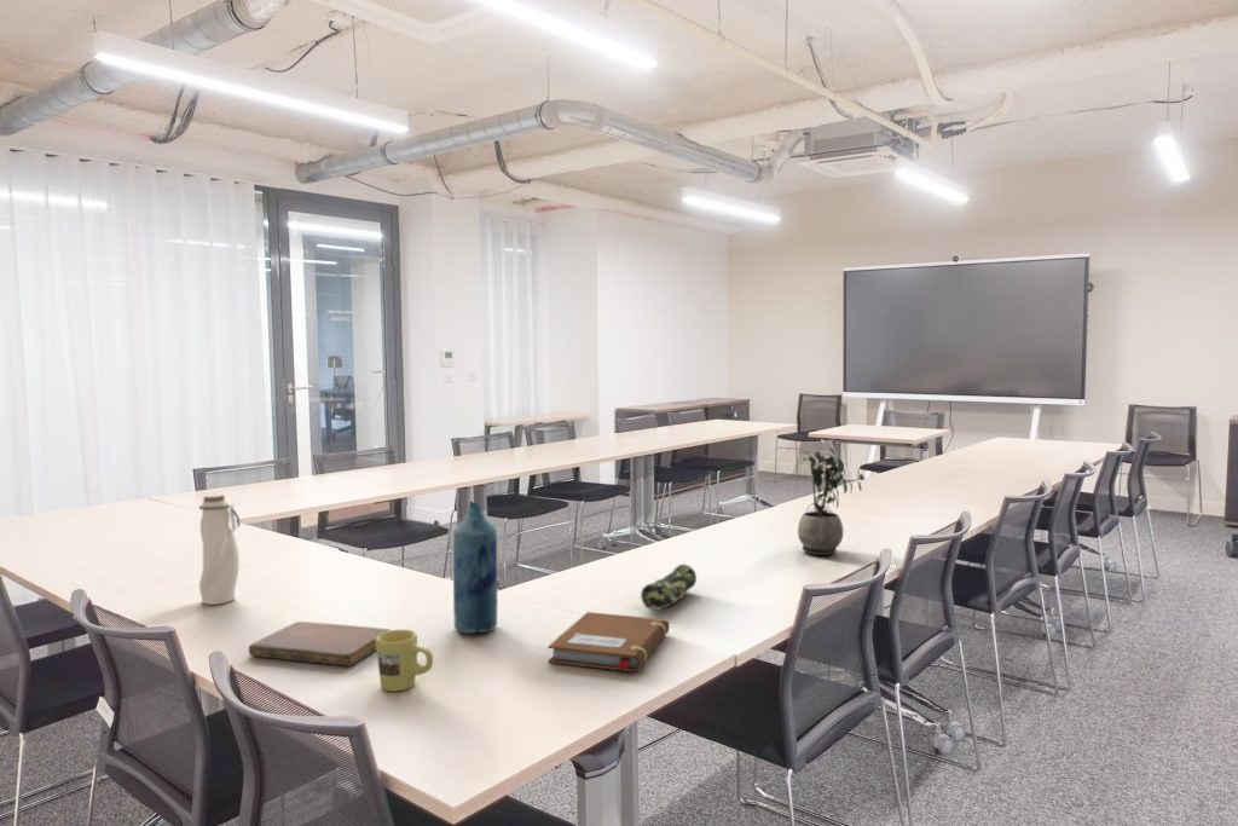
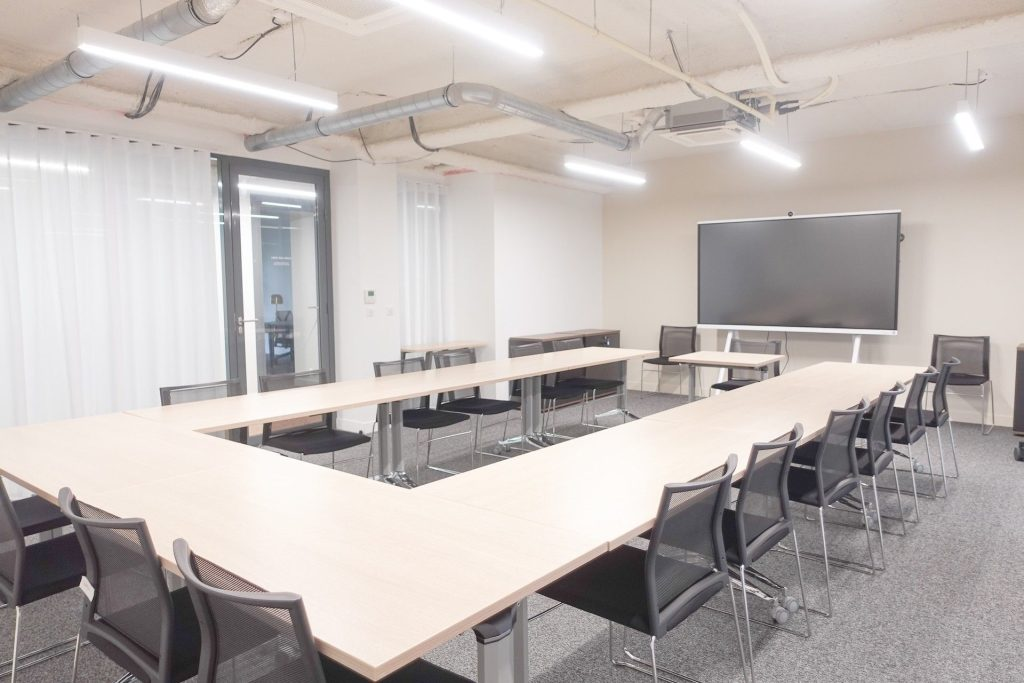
- mug [376,629,434,693]
- bottle [452,502,498,635]
- water bottle [197,493,242,606]
- pencil case [640,564,698,612]
- potted plant [797,446,866,556]
- notebook [548,611,671,672]
- notebook [248,620,392,668]
